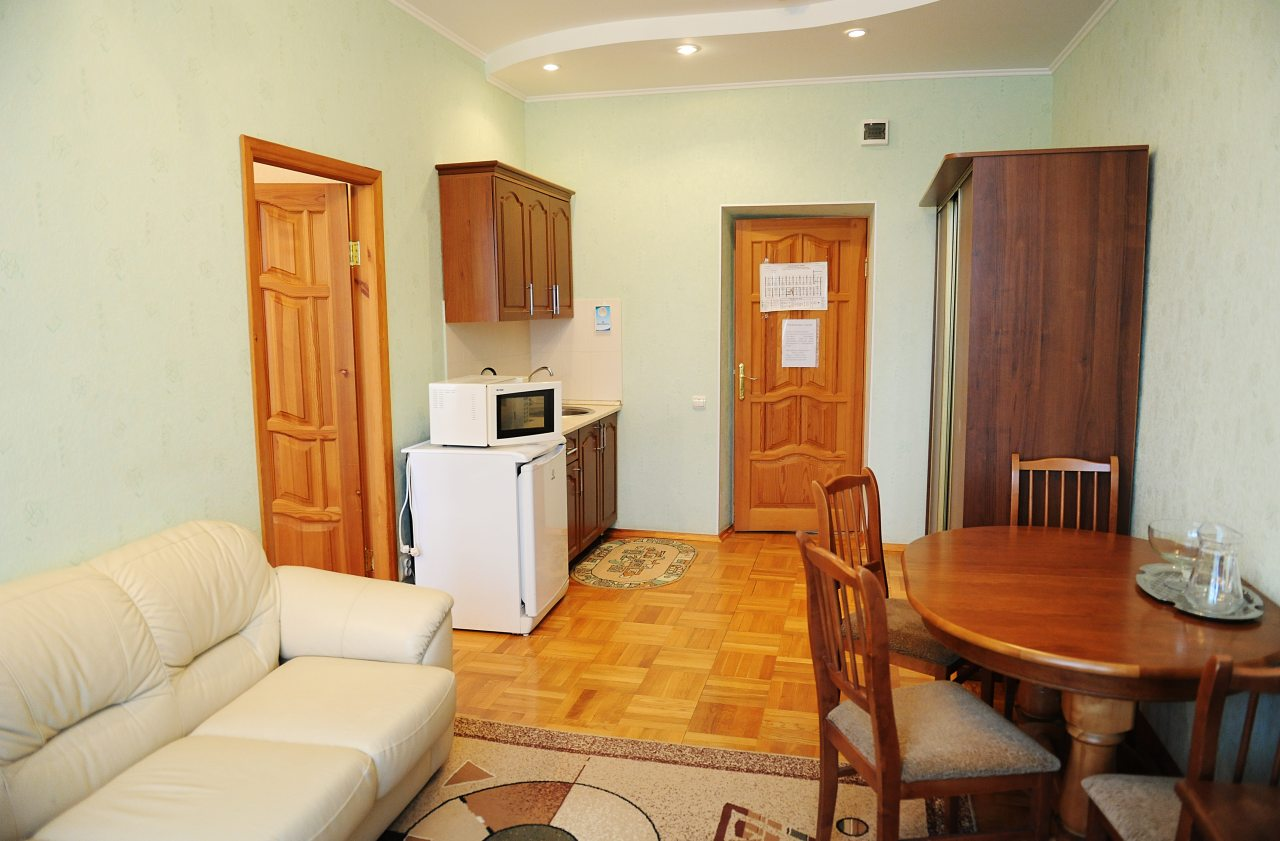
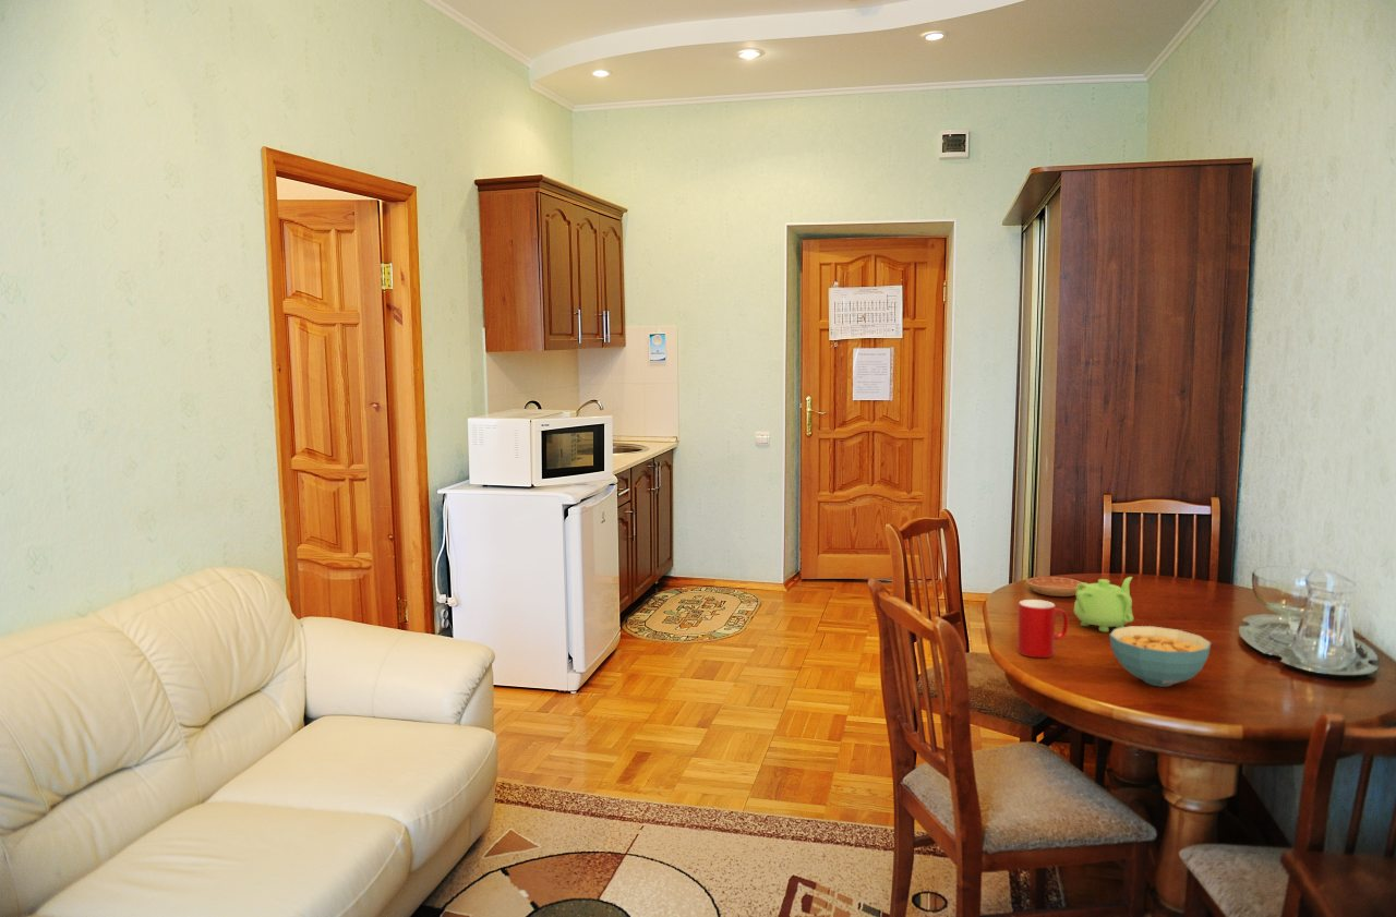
+ cup [1016,599,1069,659]
+ saucer [1026,576,1085,598]
+ teapot [1073,576,1134,634]
+ cereal bowl [1108,625,1213,687]
